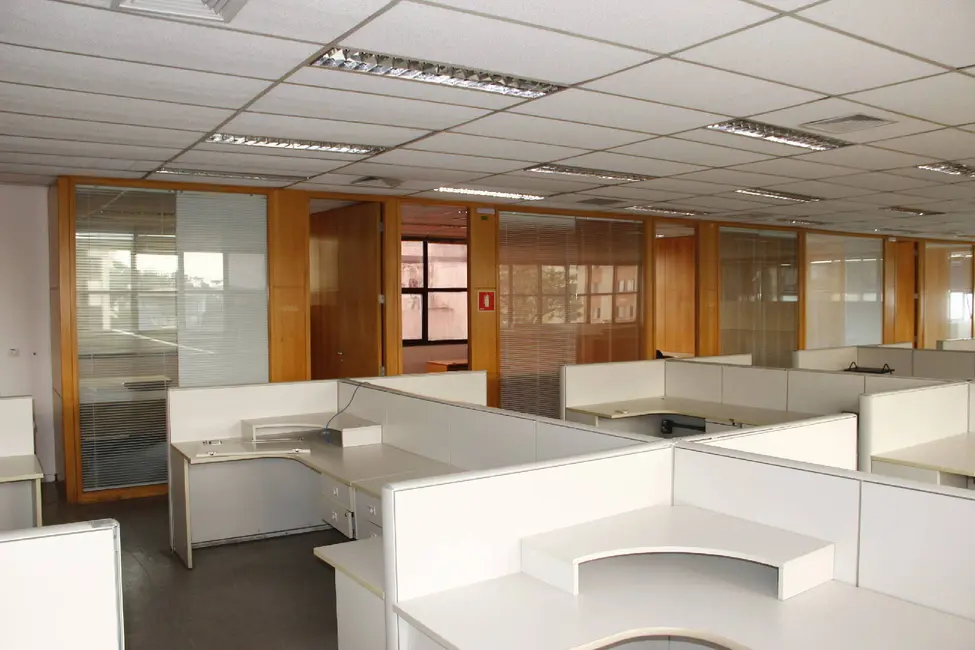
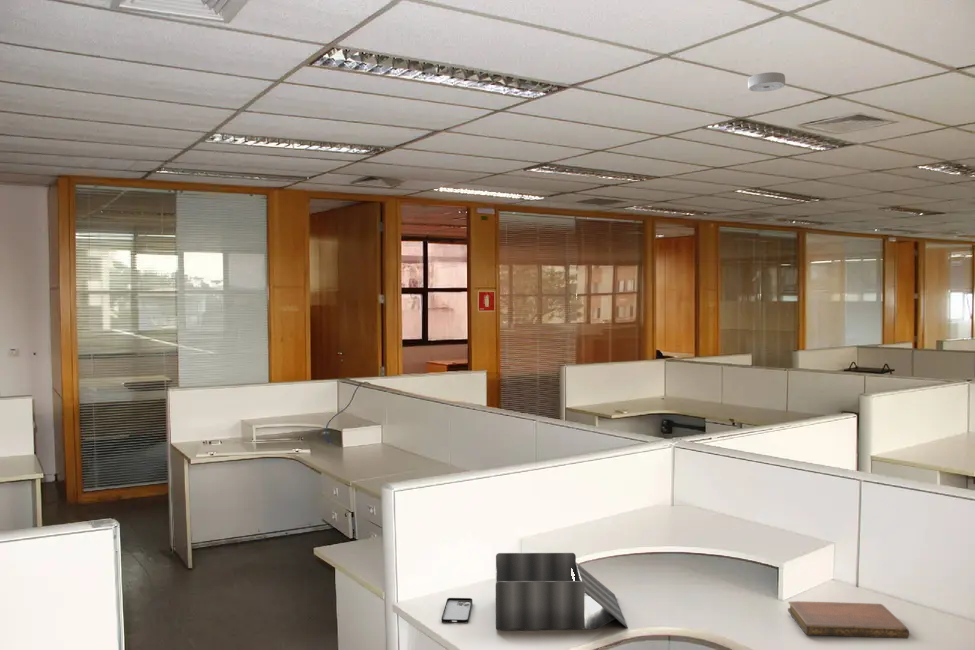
+ notebook [787,600,910,640]
+ smartphone [441,597,473,624]
+ smoke detector [747,71,786,93]
+ desk organizer [495,552,629,631]
